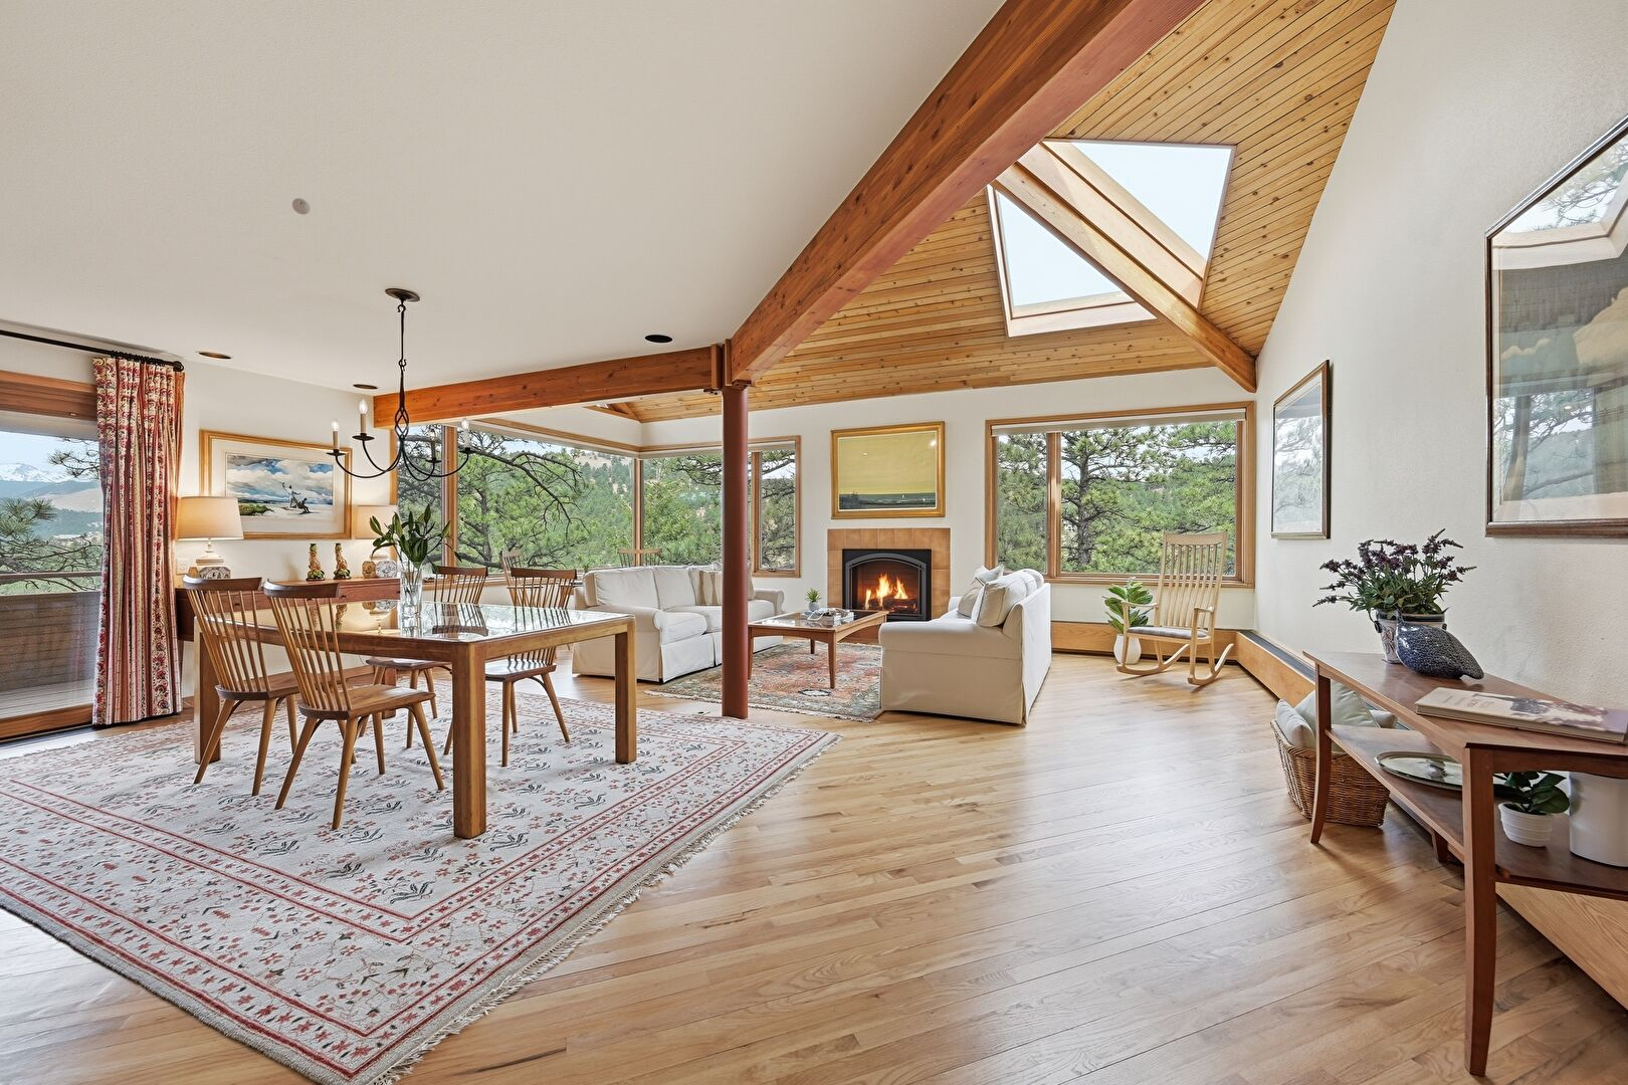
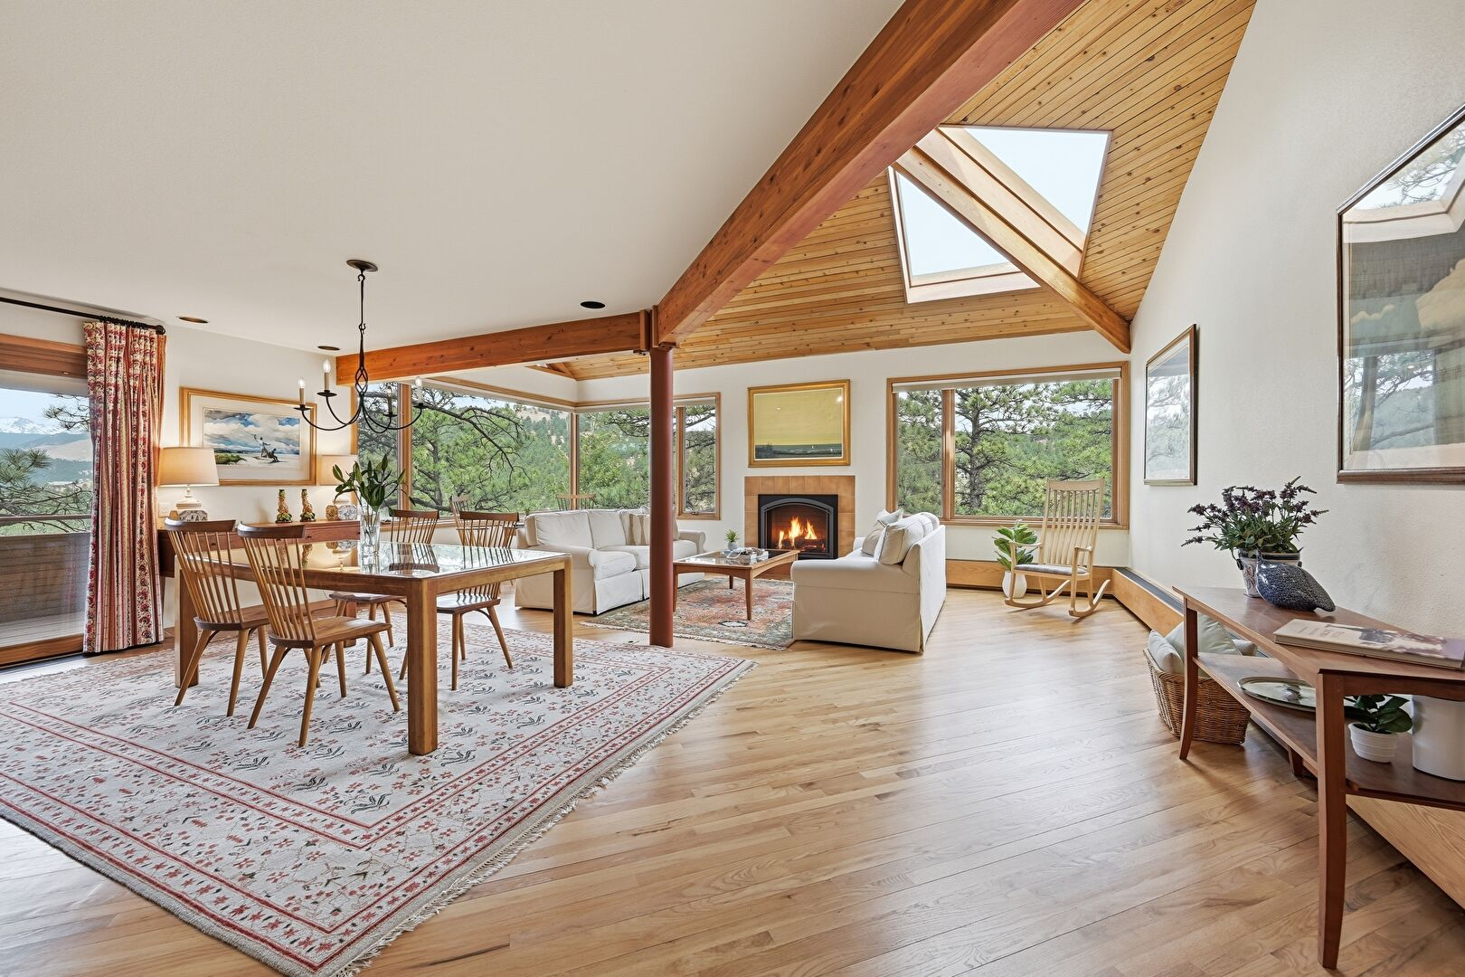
- eyeball [292,197,311,216]
